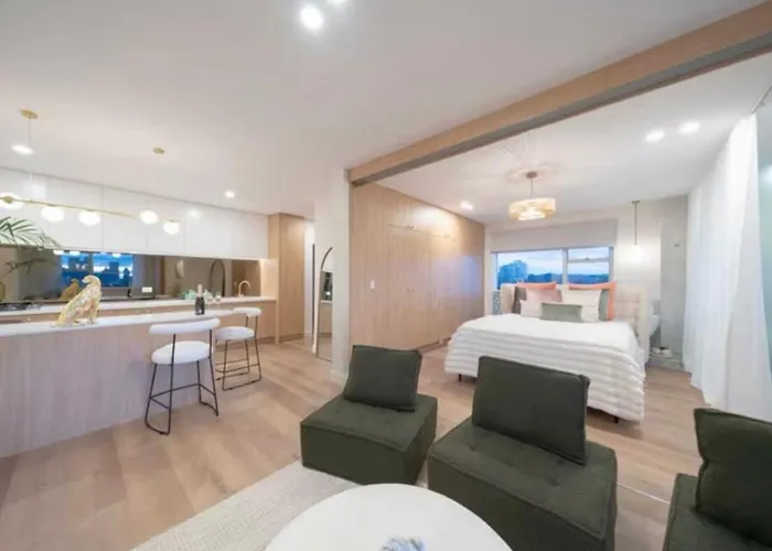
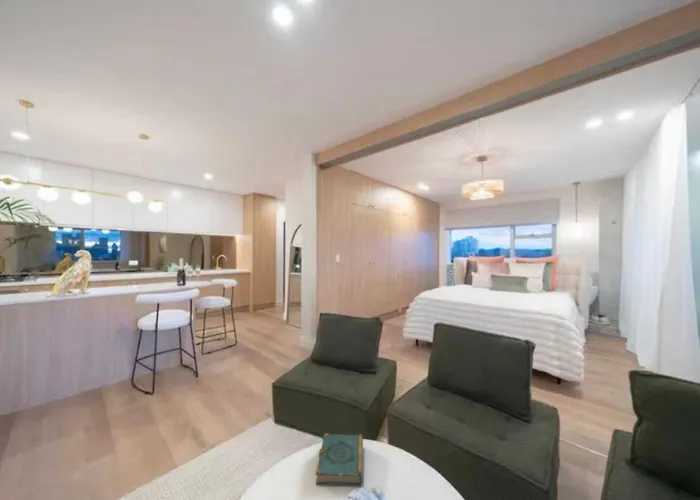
+ book [315,432,364,486]
